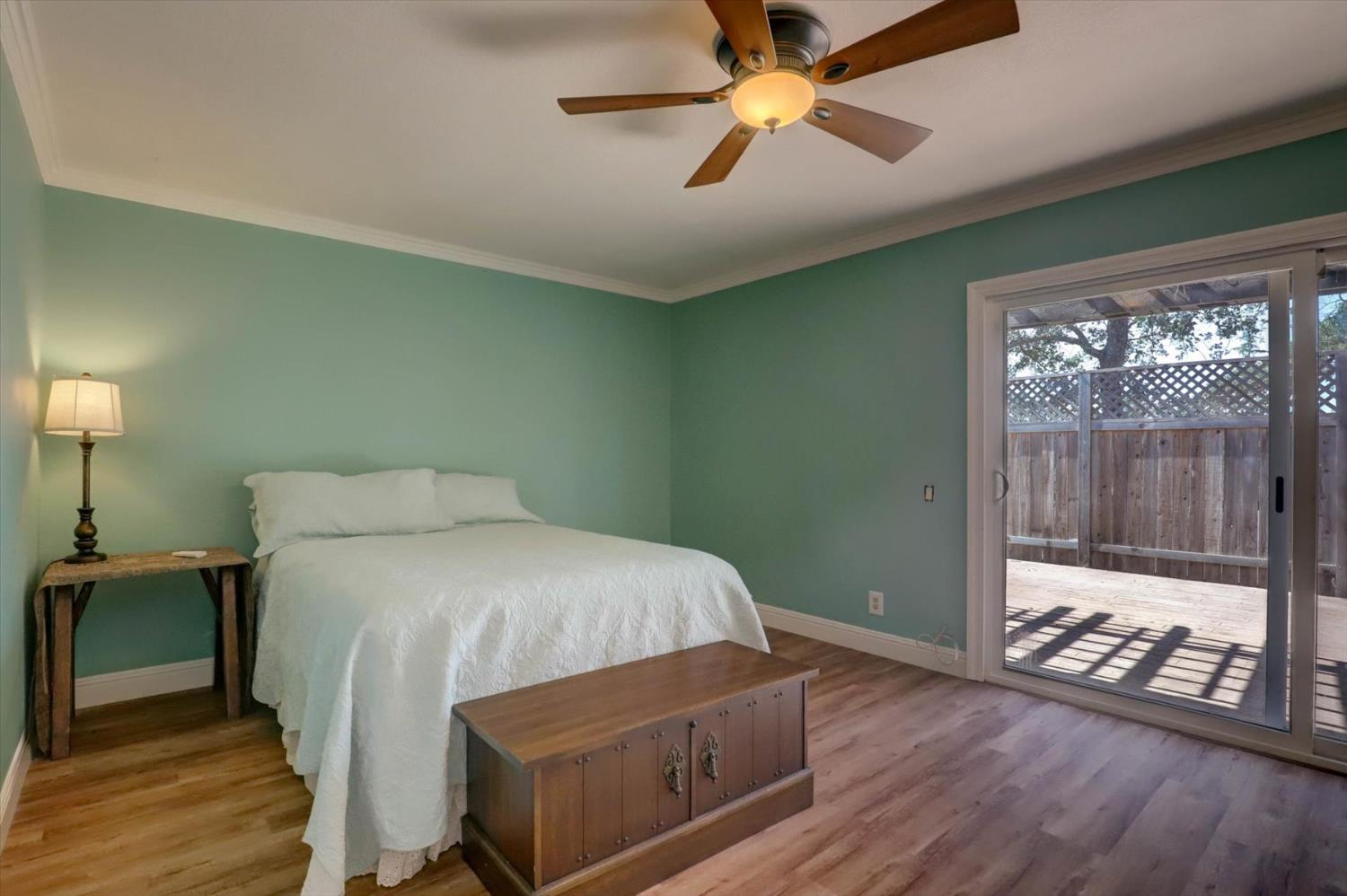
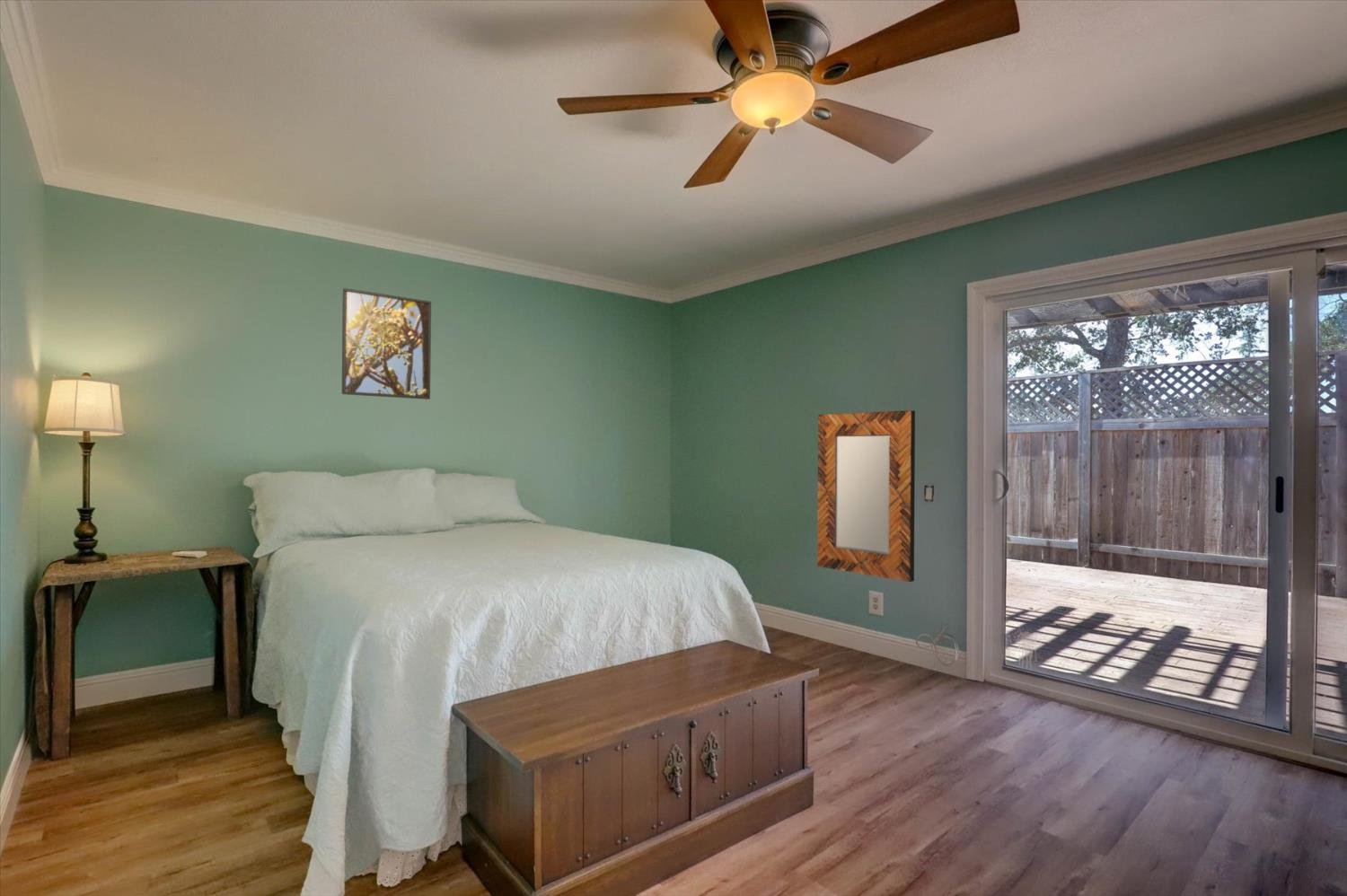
+ home mirror [816,409,916,583]
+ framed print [341,287,432,400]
